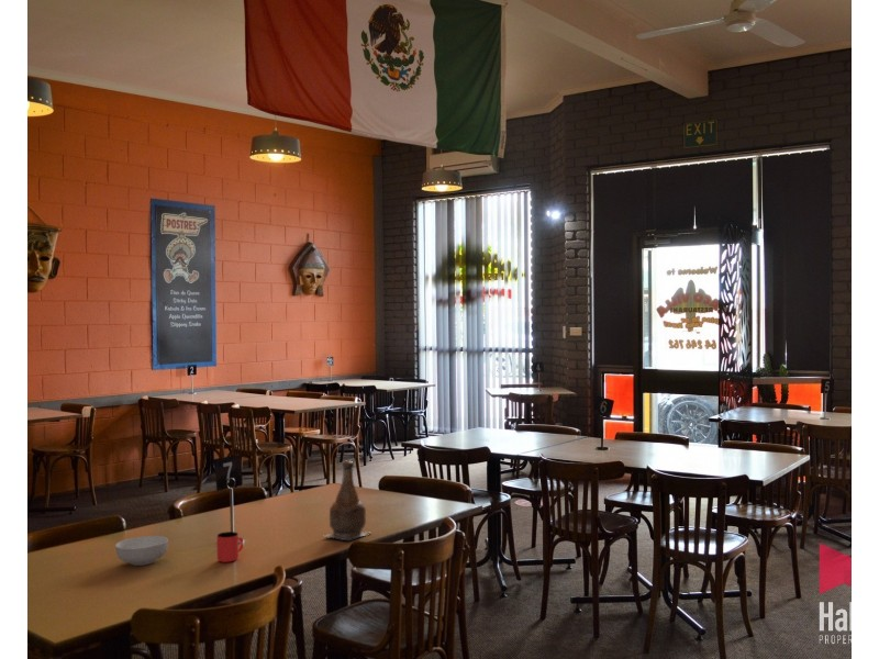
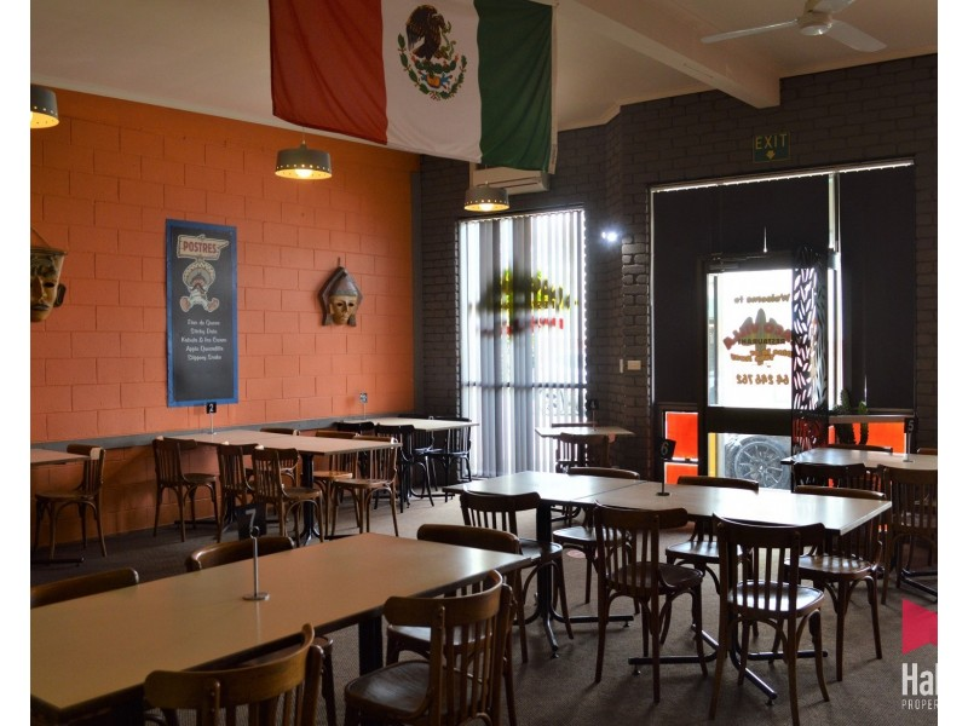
- bottle [323,460,372,541]
- cereal bowl [114,535,169,567]
- cup [216,530,244,563]
